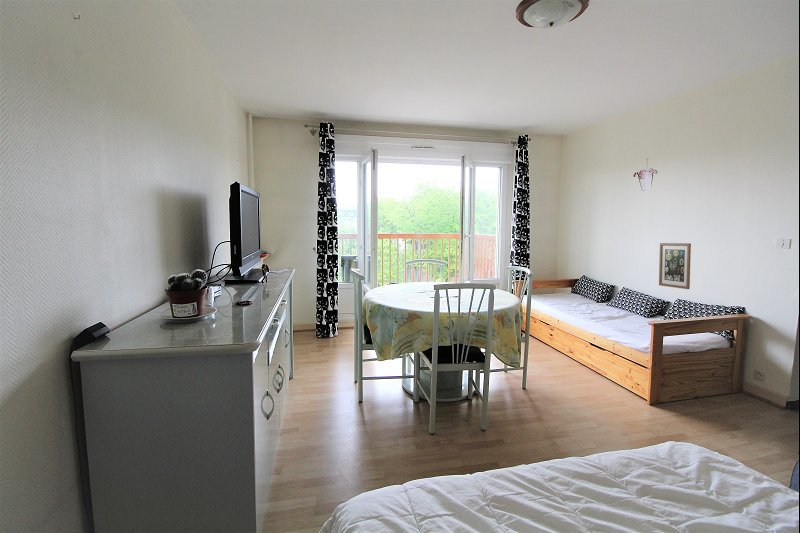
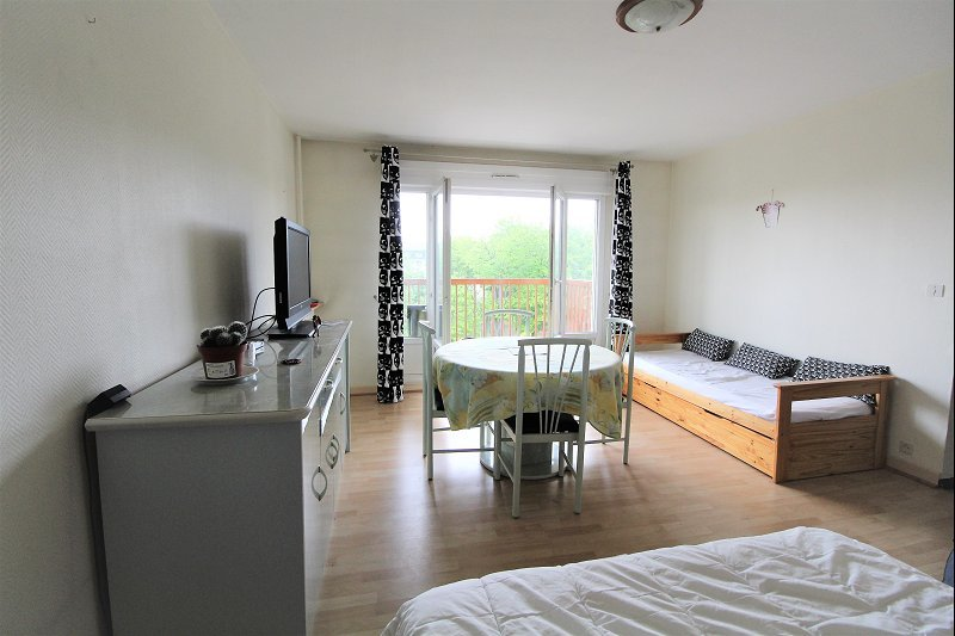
- wall art [658,242,692,290]
